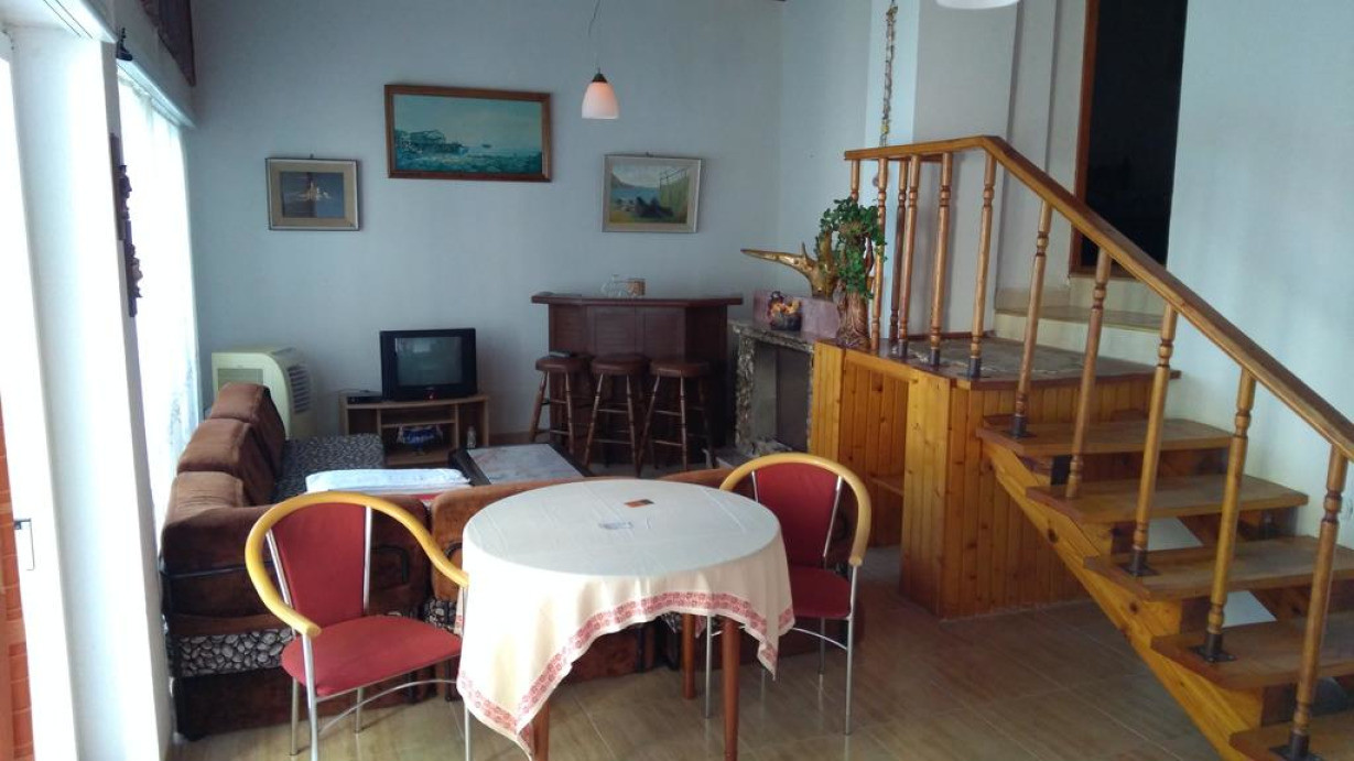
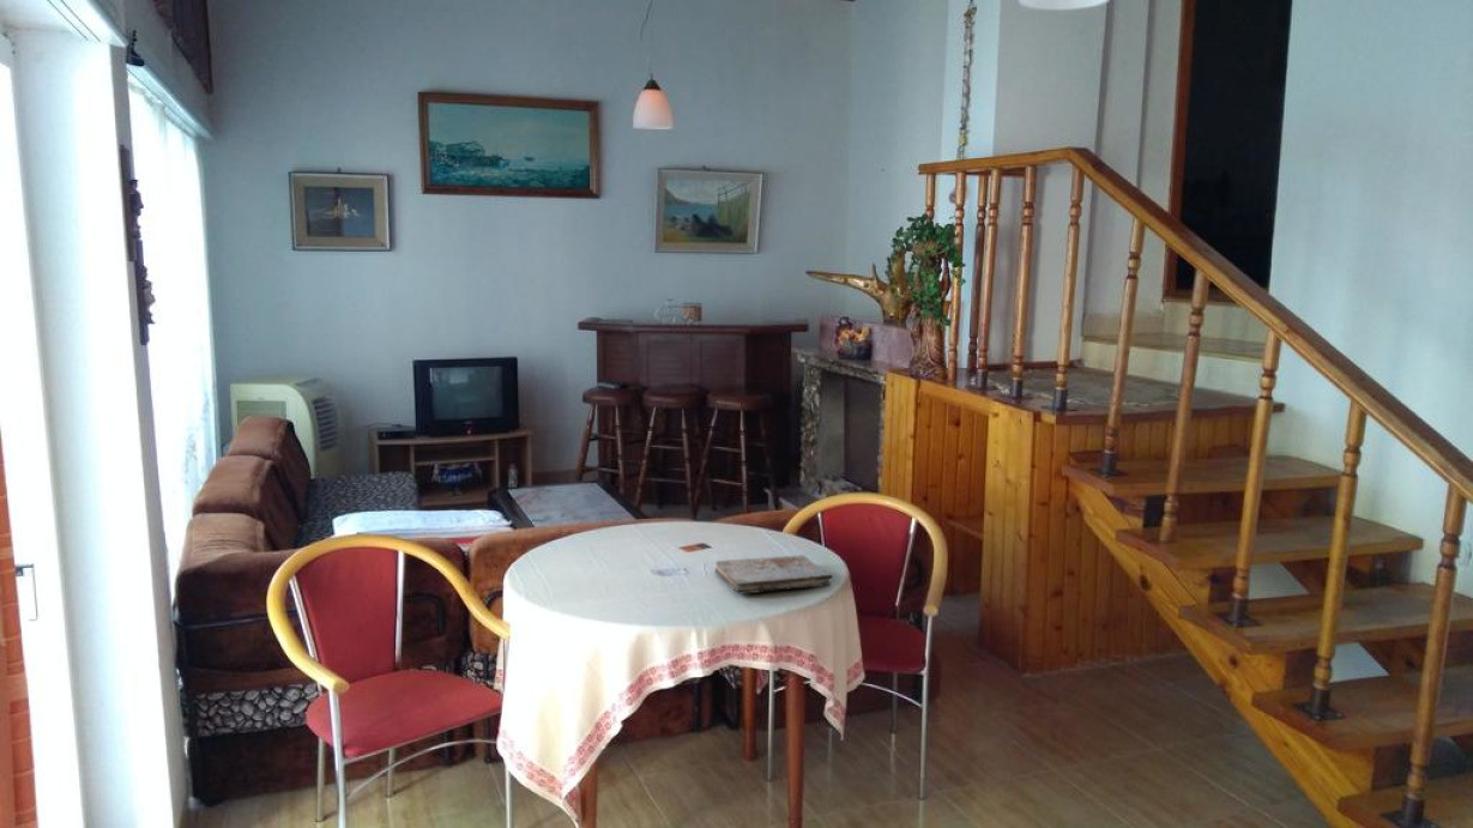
+ book [713,554,834,594]
